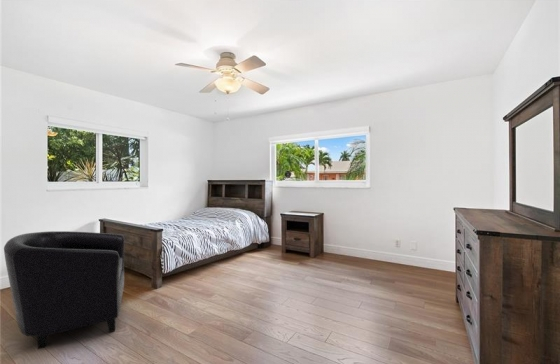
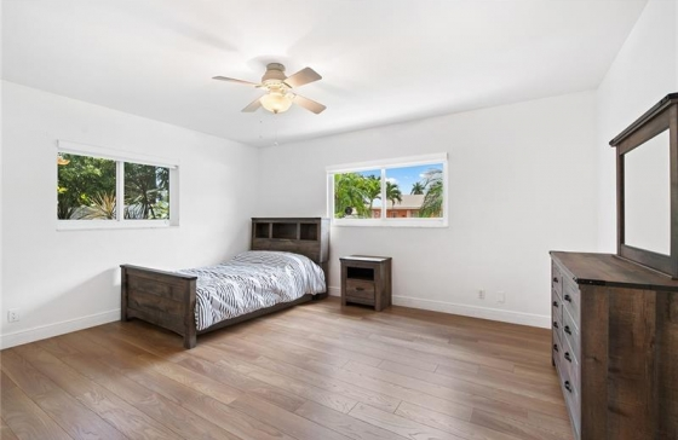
- chair [3,230,125,350]
